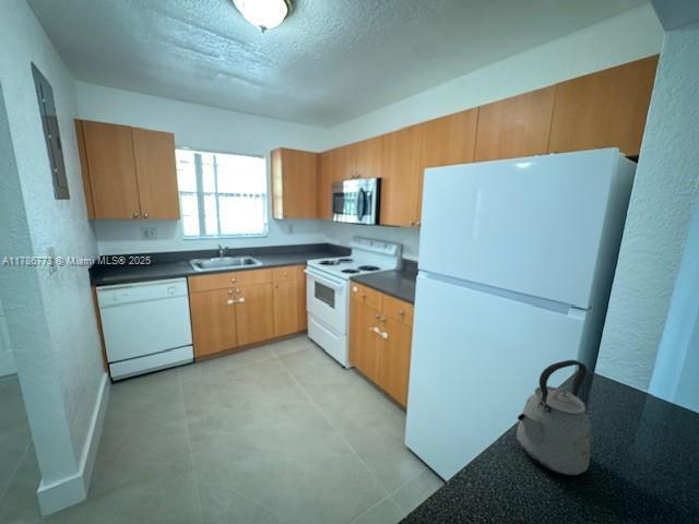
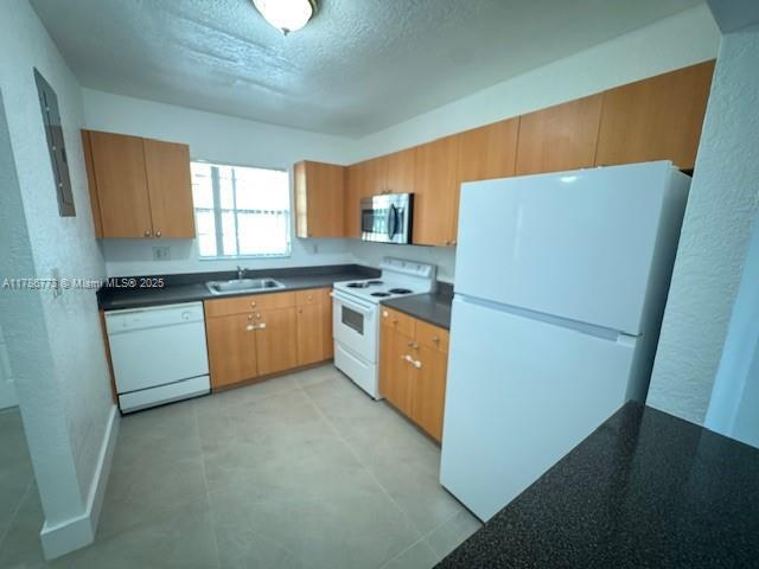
- kettle [516,359,592,476]
